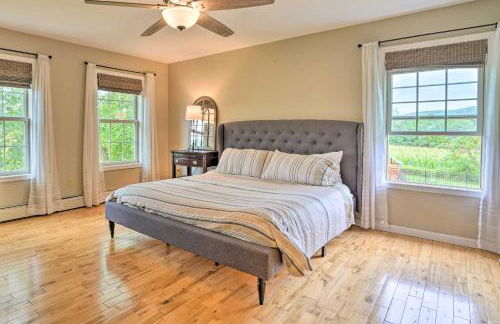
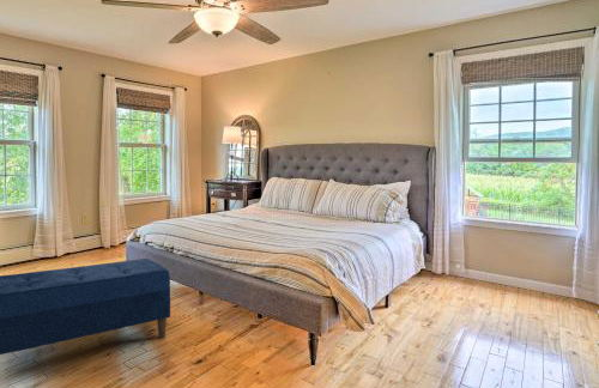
+ bench [0,257,171,356]
